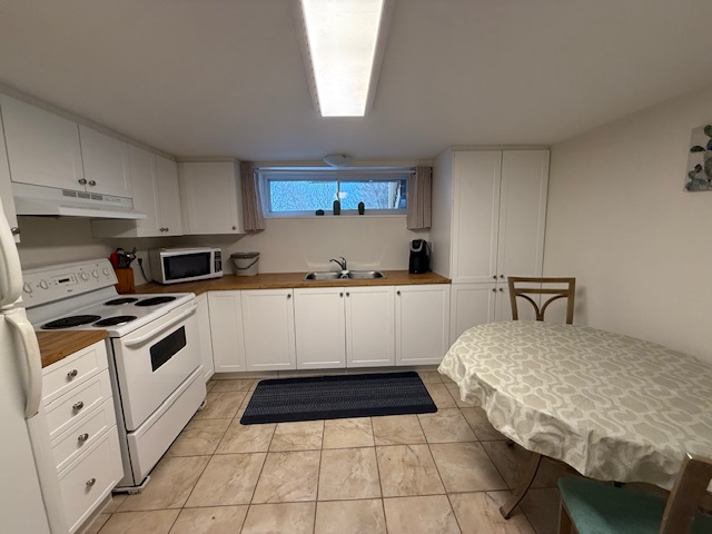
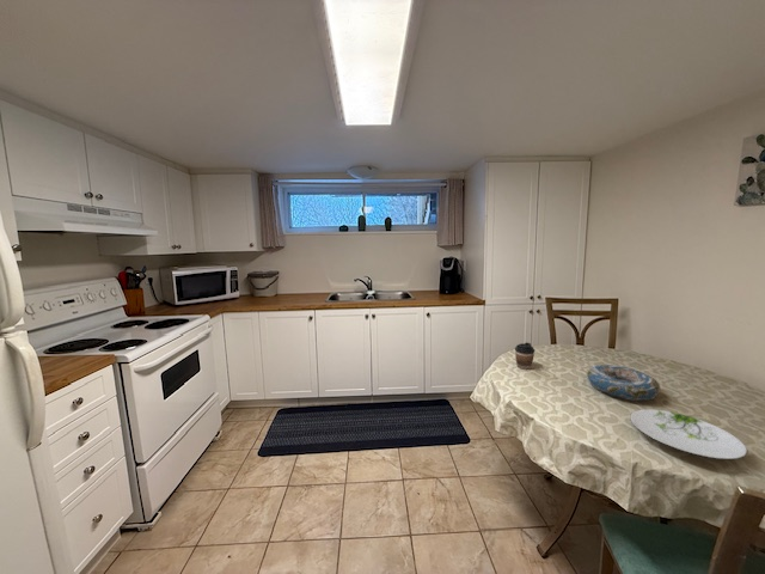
+ coffee cup [514,341,536,371]
+ decorative bowl [586,364,662,402]
+ plate [629,408,748,460]
